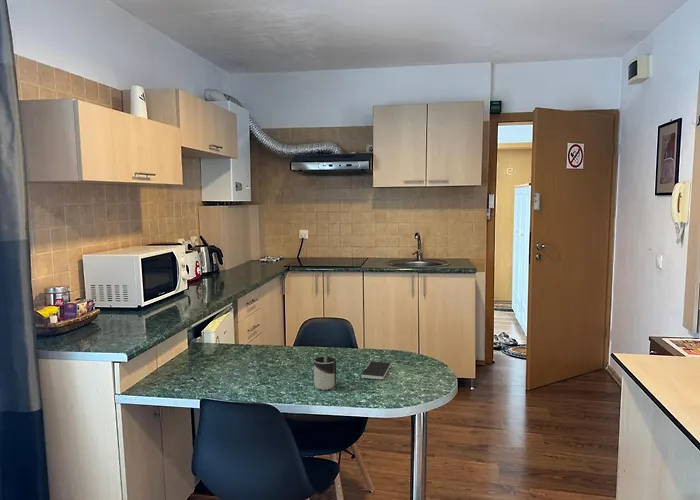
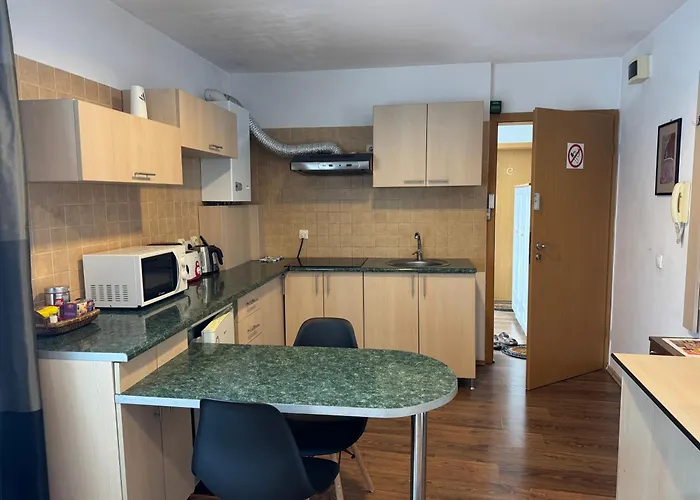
- smartphone [361,361,391,380]
- cup [313,356,337,391]
